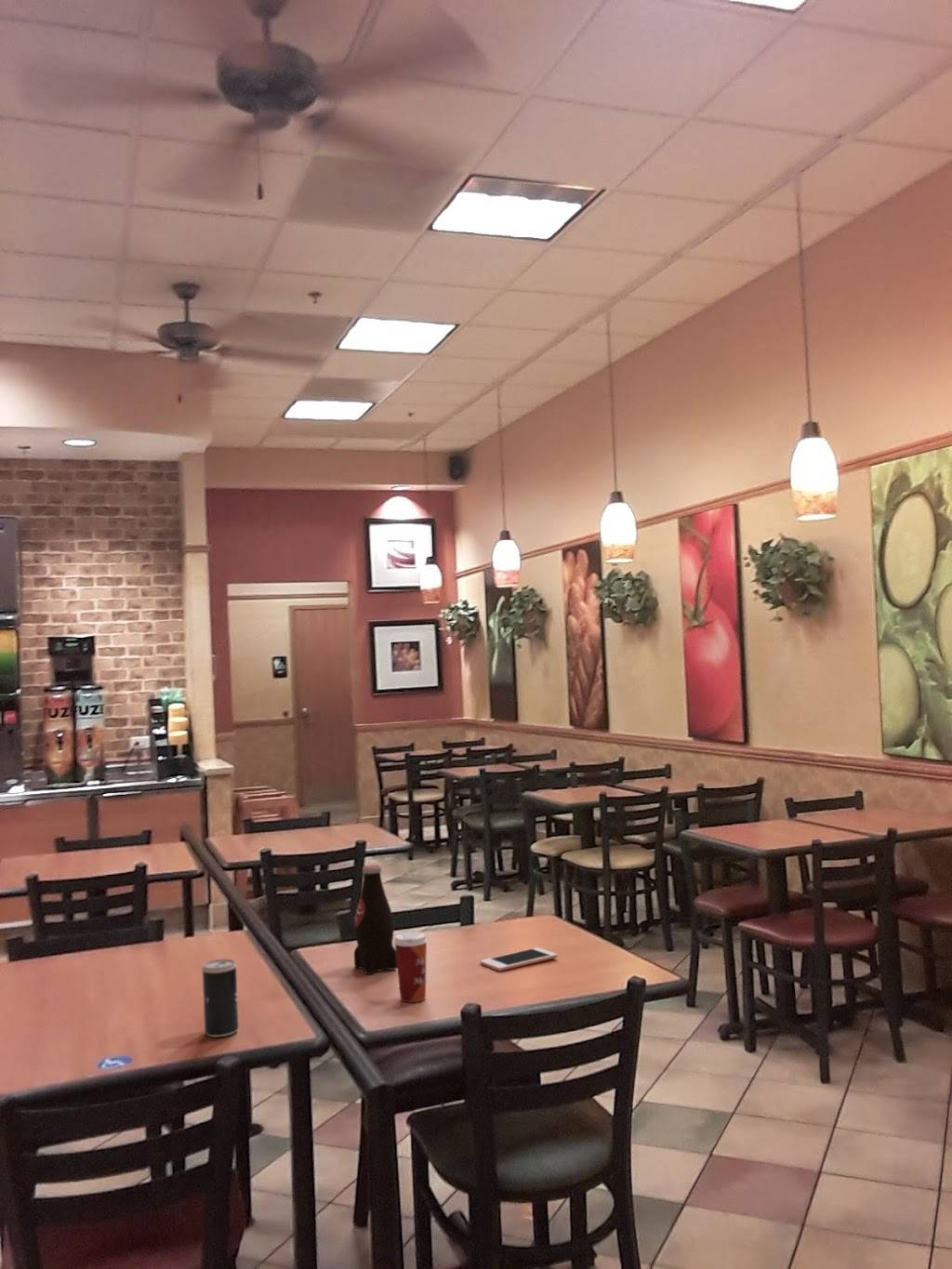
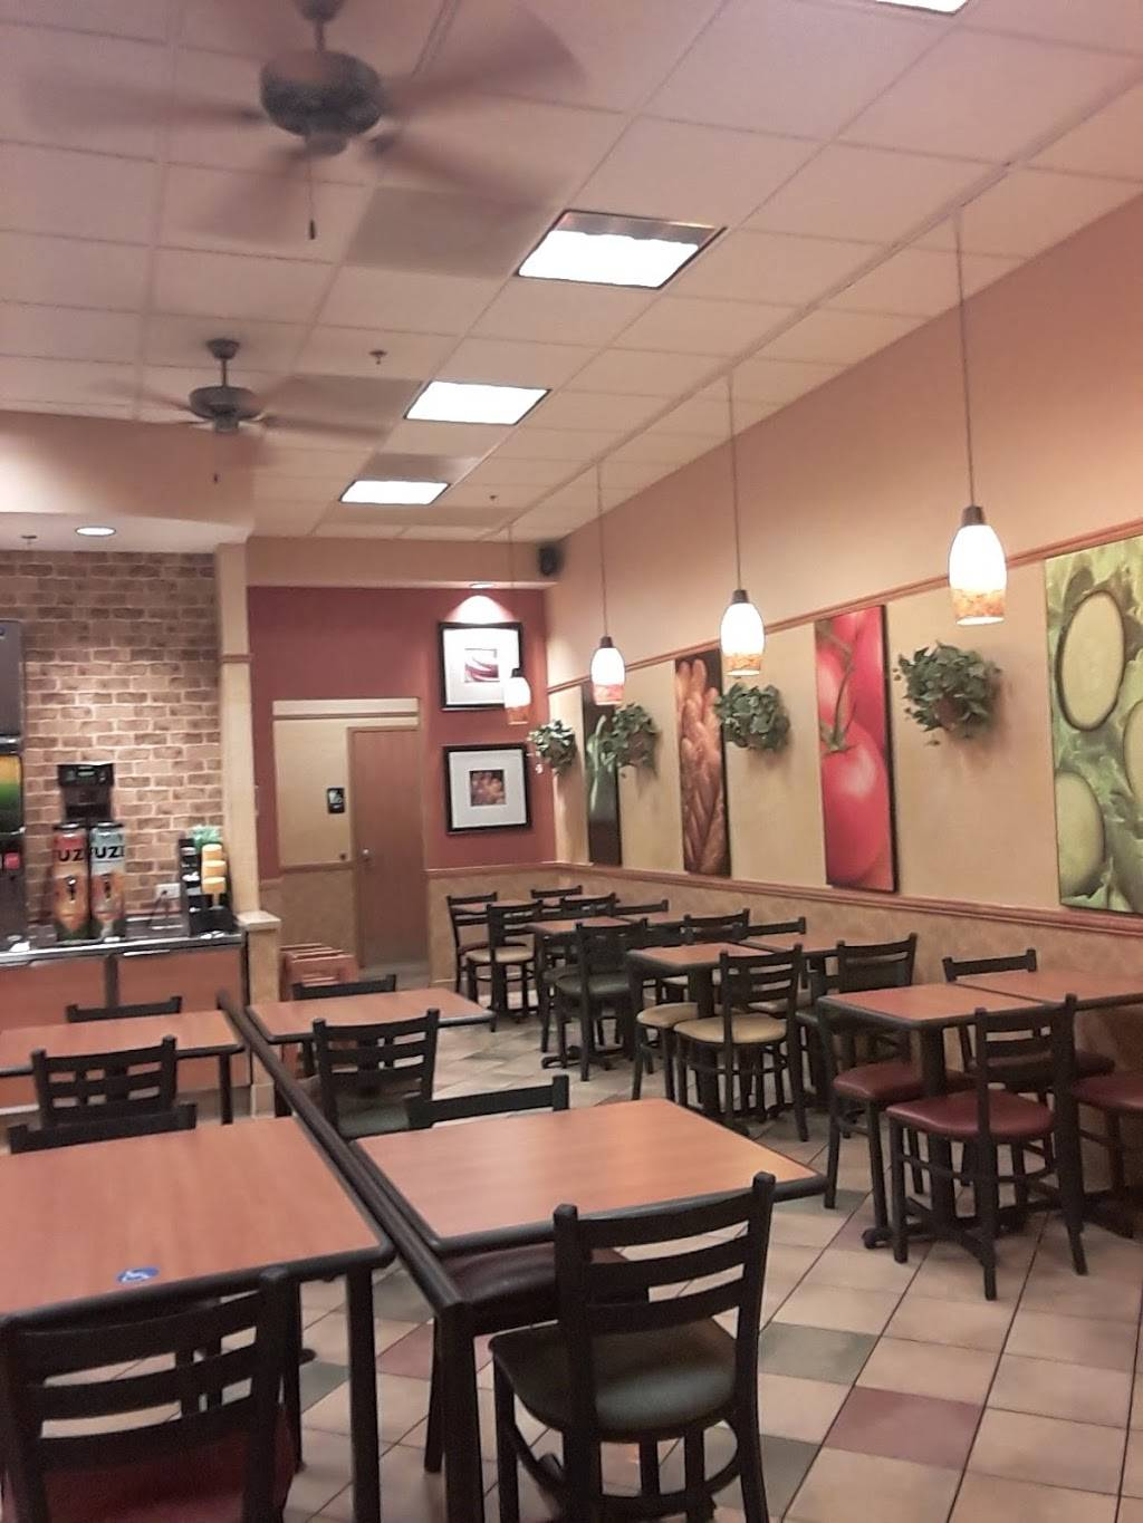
- paper cup [392,932,429,1003]
- beverage can [202,958,240,1038]
- cell phone [480,946,559,972]
- soda bottle [353,864,398,975]
